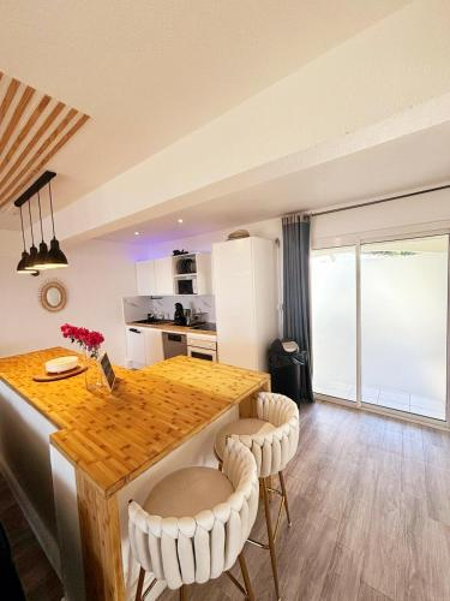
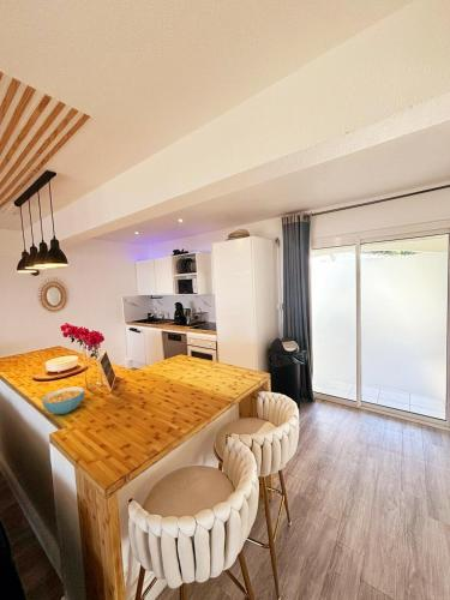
+ cereal bowl [41,385,85,415]
